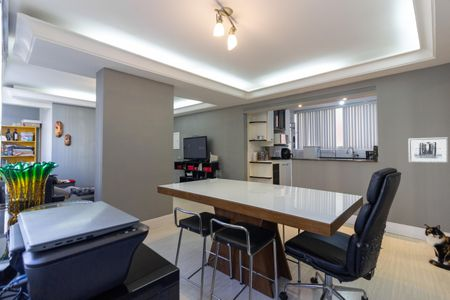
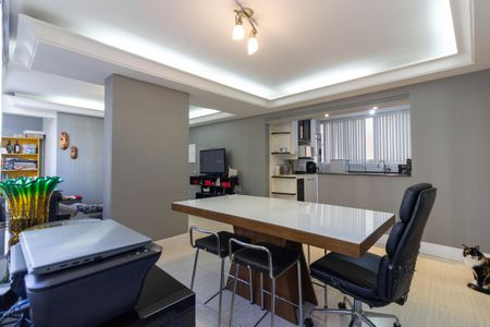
- wall art [407,136,449,164]
